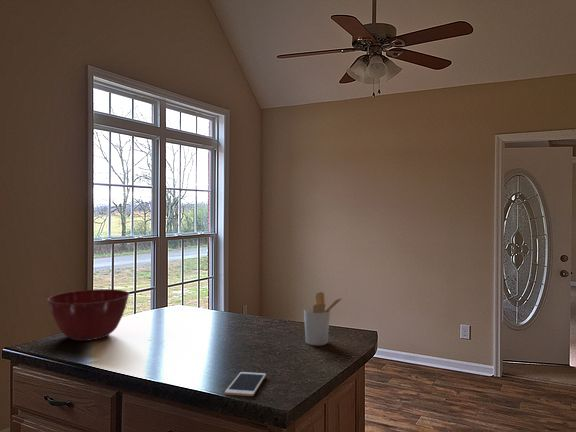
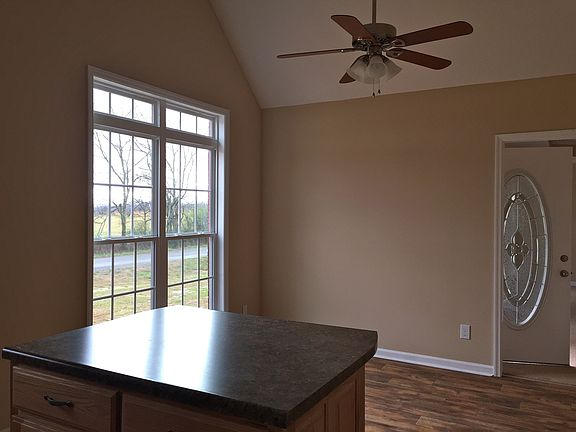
- utensil holder [303,291,343,346]
- cell phone [224,371,267,397]
- mixing bowl [46,288,130,342]
